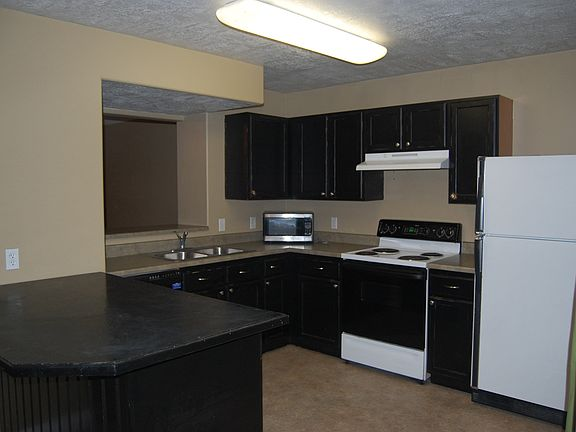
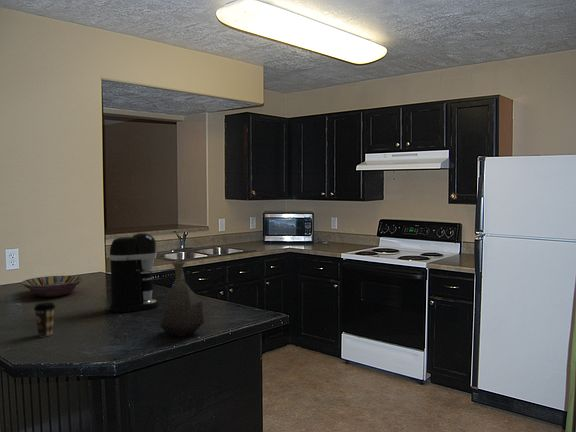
+ coffee cup [33,301,57,337]
+ vase [159,260,205,338]
+ coffee maker [108,232,160,313]
+ serving bowl [20,275,85,298]
